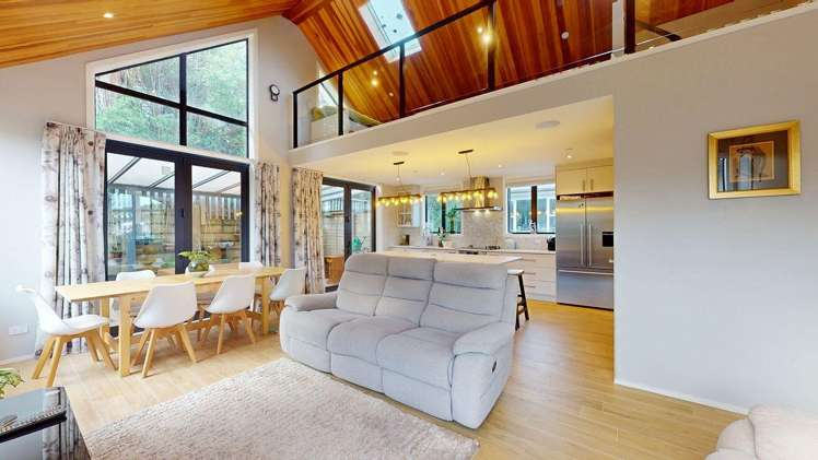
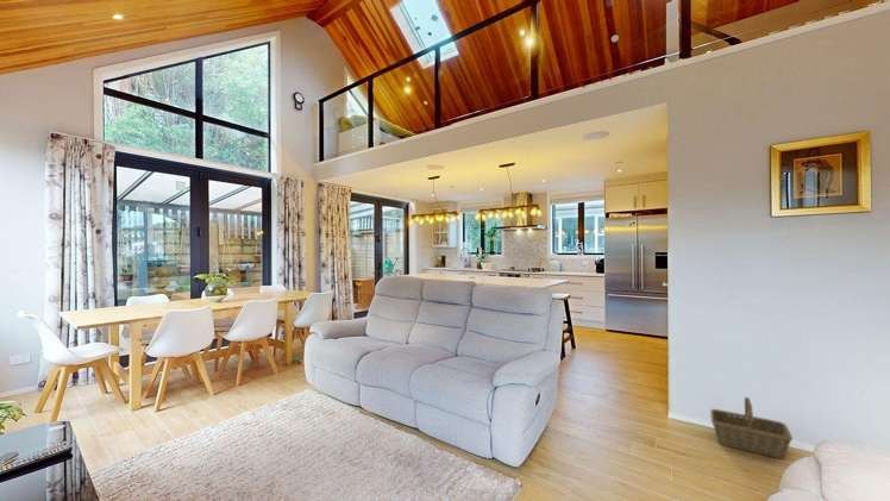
+ basket [709,396,794,461]
